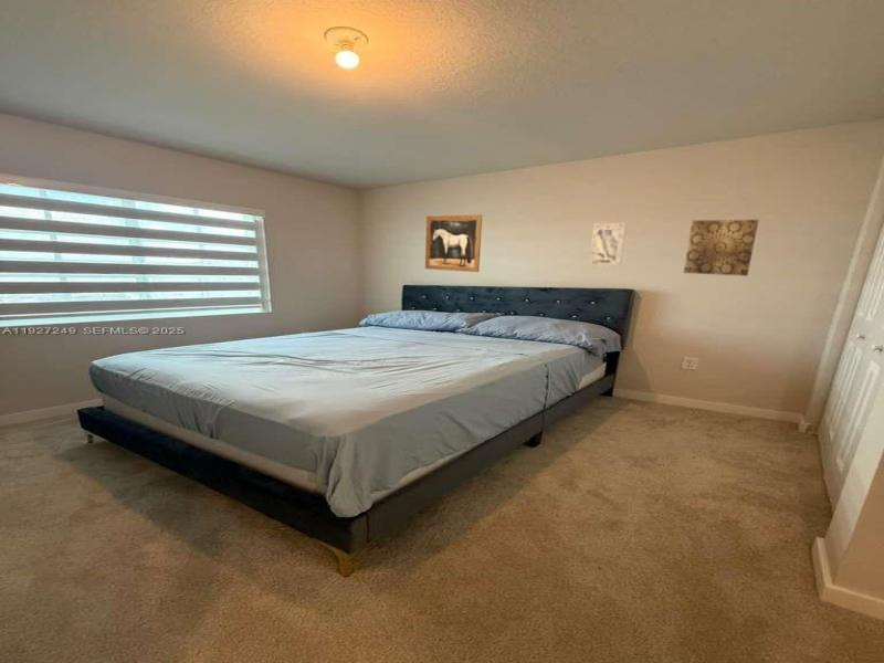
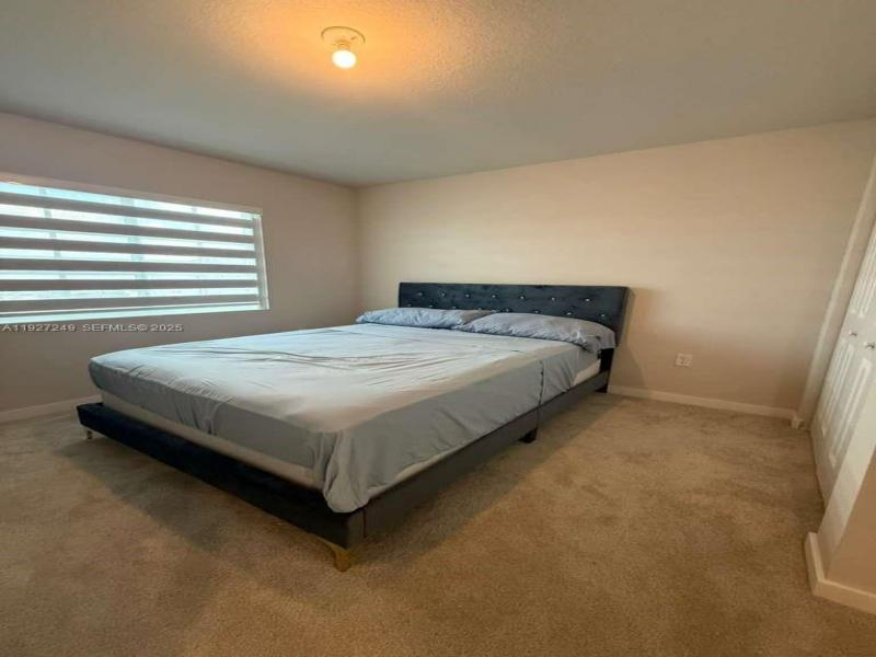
- wall art [588,222,627,269]
- wall art [683,219,759,277]
- wall art [424,213,483,273]
